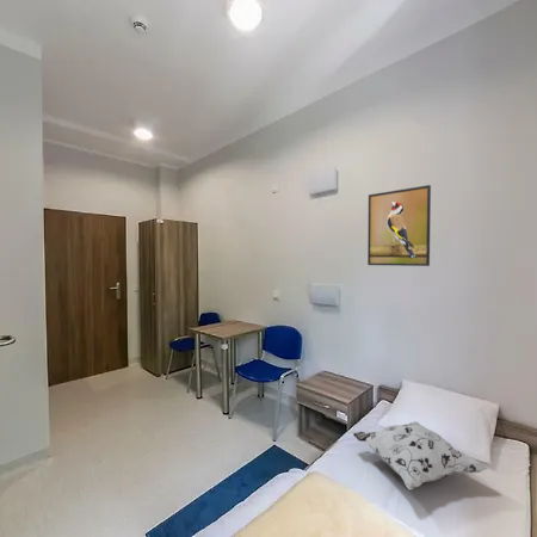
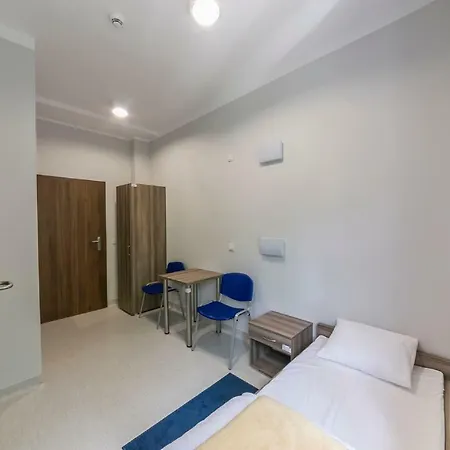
- decorative pillow [352,420,488,490]
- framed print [366,184,432,267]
